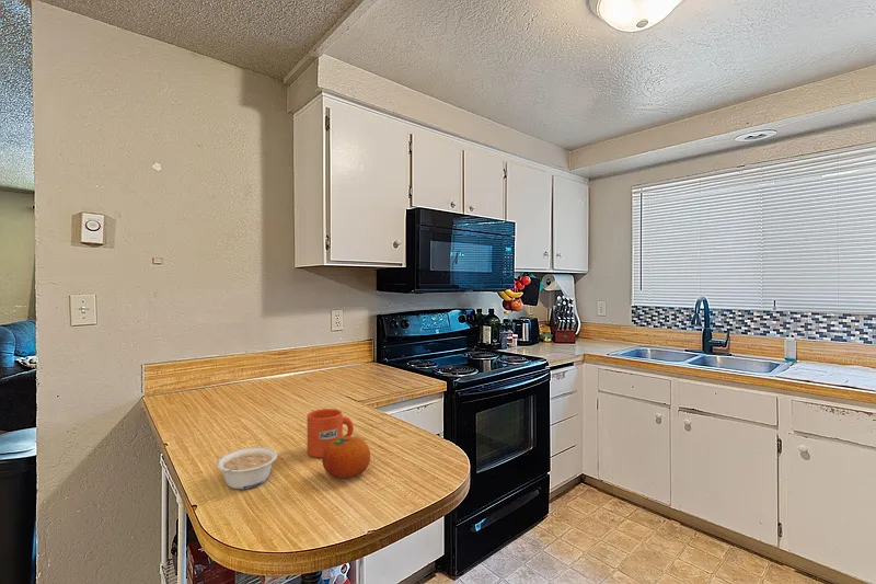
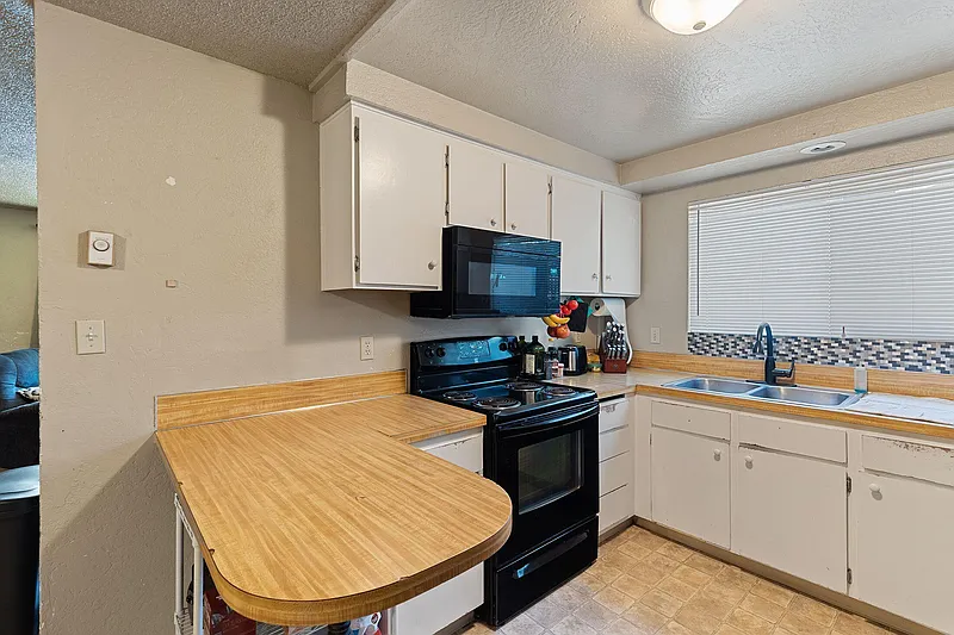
- fruit [321,435,371,479]
- mug [307,408,355,459]
- legume [216,446,278,490]
